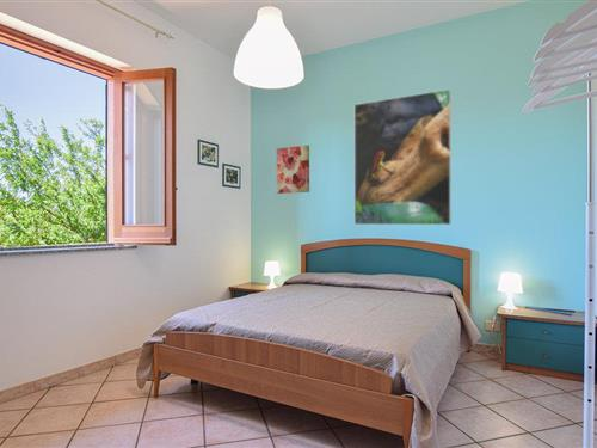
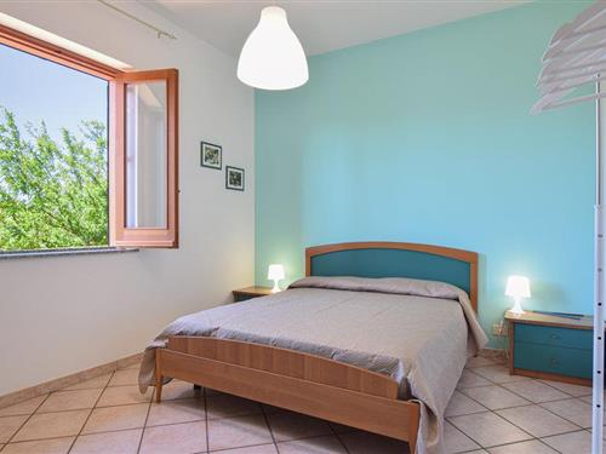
- wall art [276,145,310,195]
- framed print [353,88,453,226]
